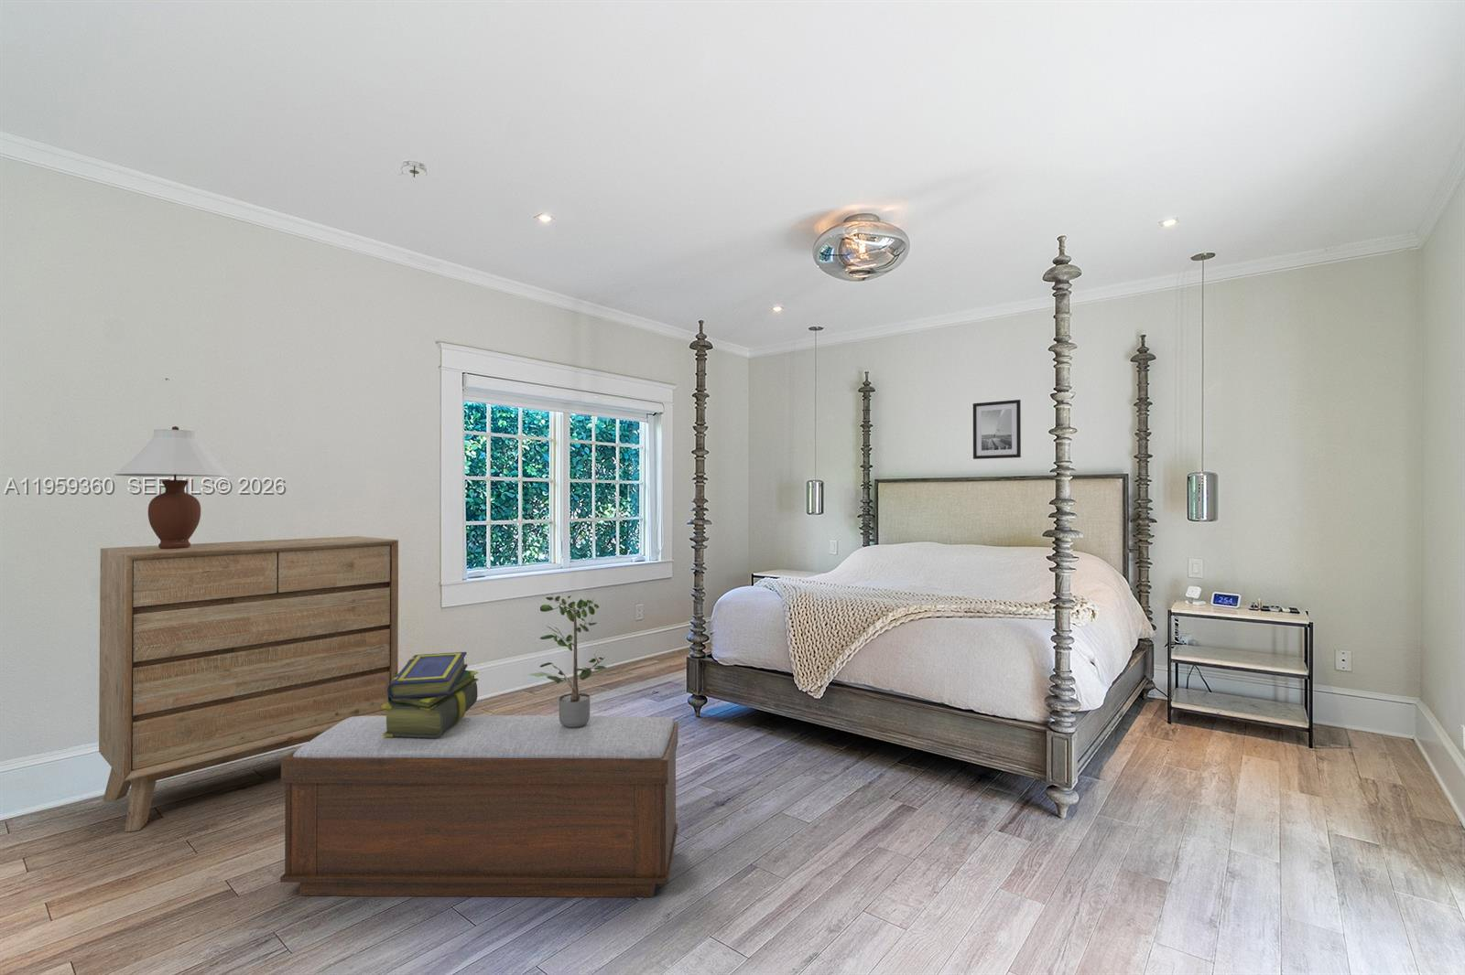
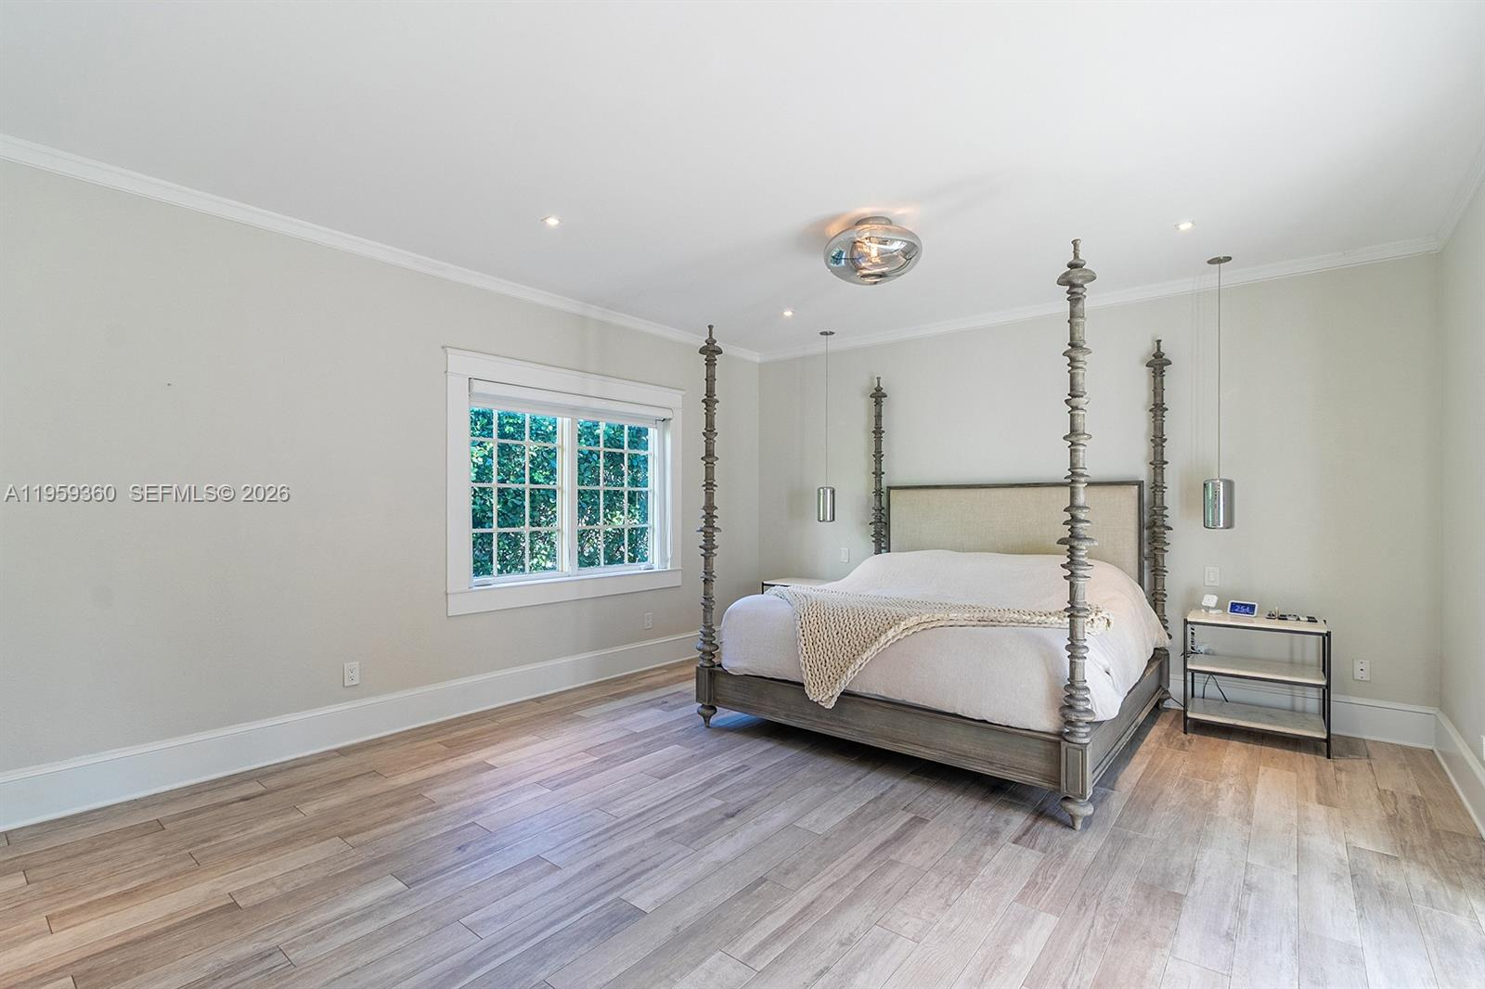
- wall art [973,398,1022,460]
- bench [279,714,680,898]
- table lamp [113,425,232,548]
- stack of books [381,651,479,738]
- smoke detector [399,159,430,178]
- potted plant [529,592,607,728]
- dresser [98,535,400,834]
